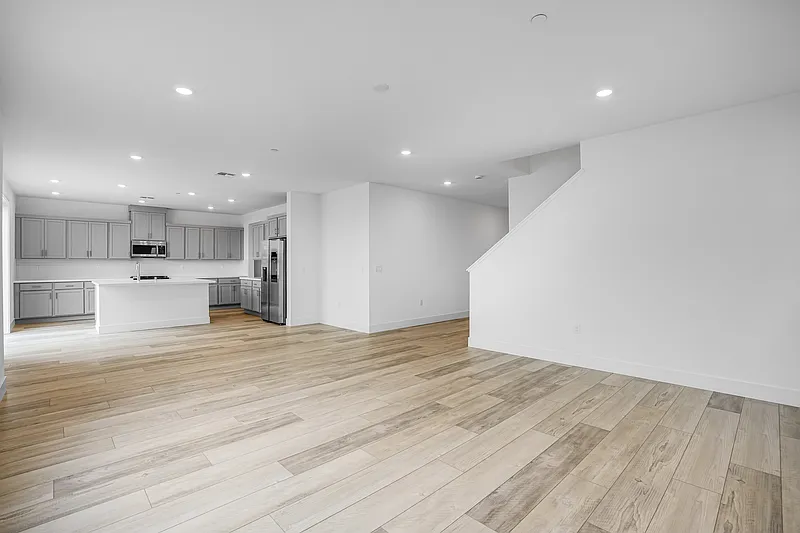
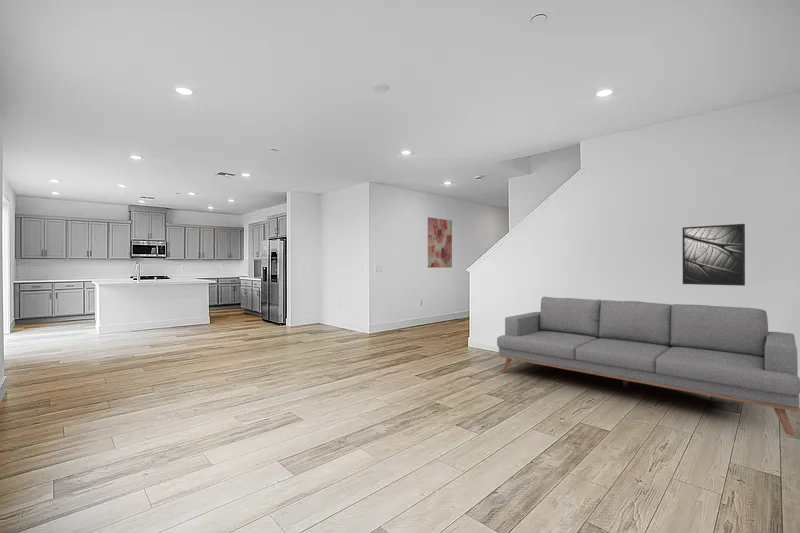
+ wall art [427,216,453,269]
+ sofa [496,296,800,437]
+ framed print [682,223,746,287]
